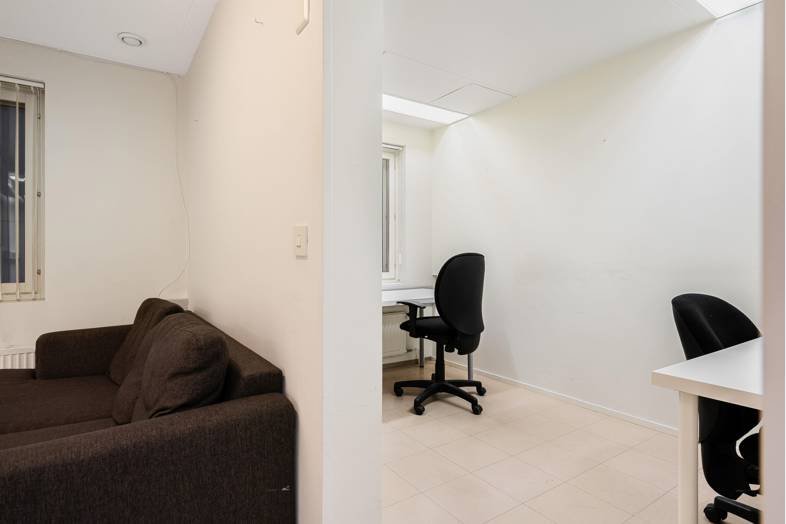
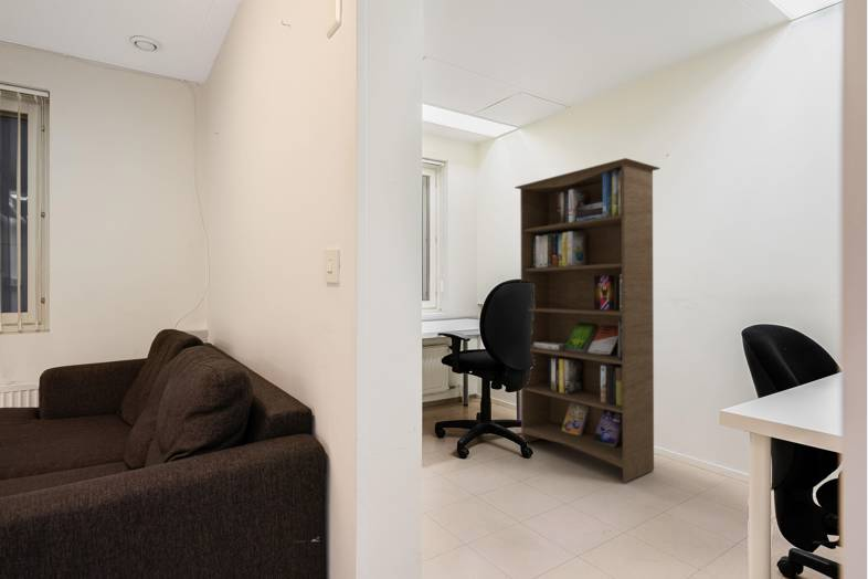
+ bookcase [514,157,661,483]
